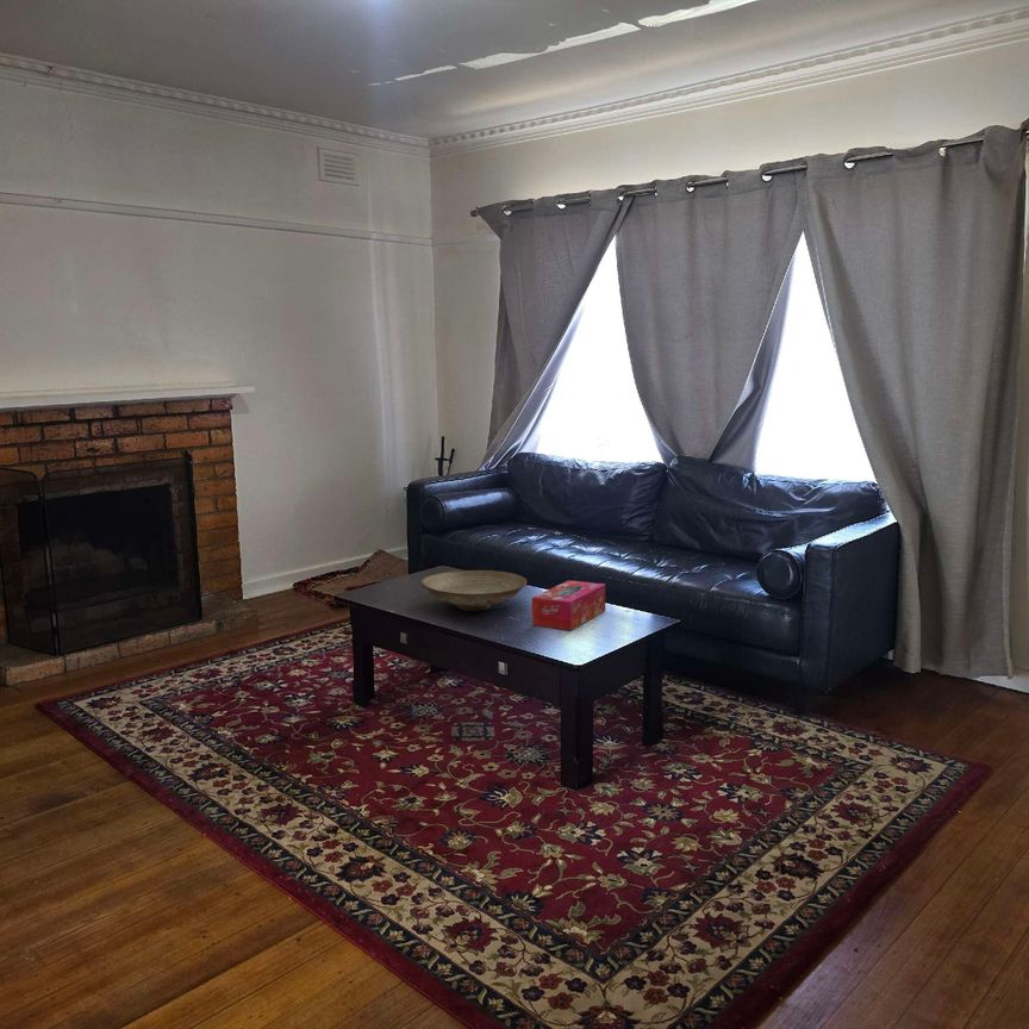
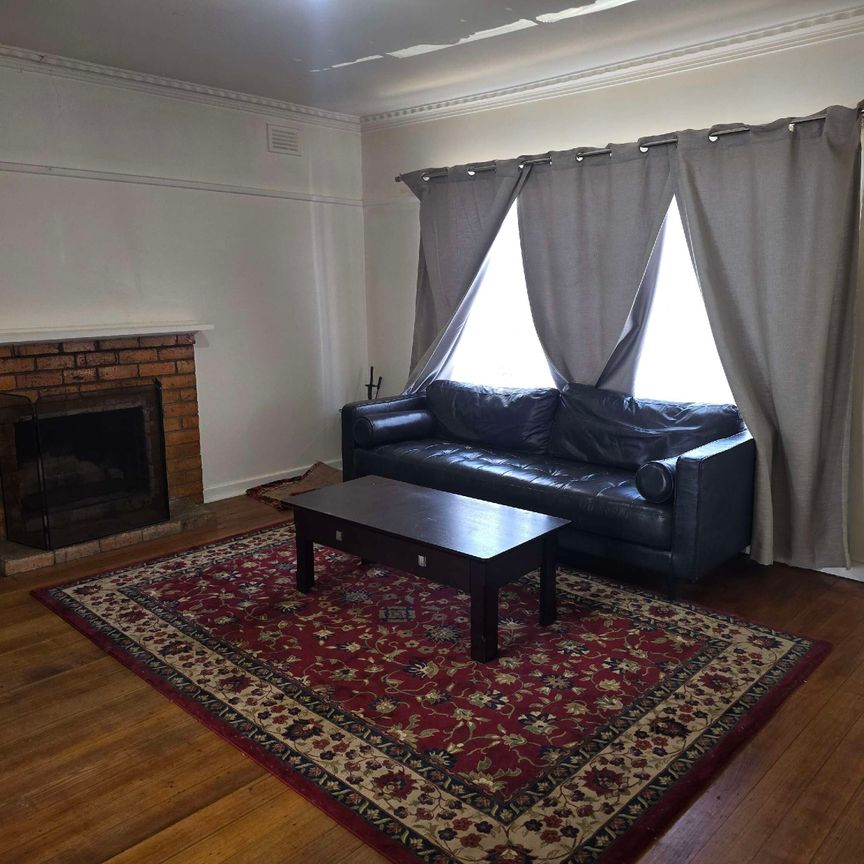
- tissue box [530,579,606,631]
- decorative bowl [419,569,528,612]
